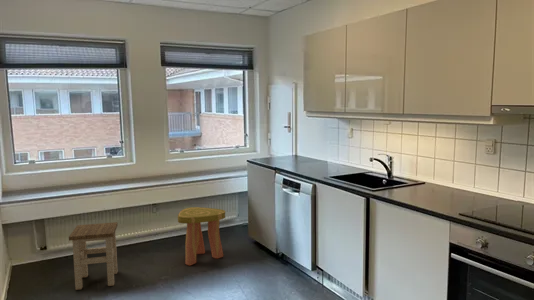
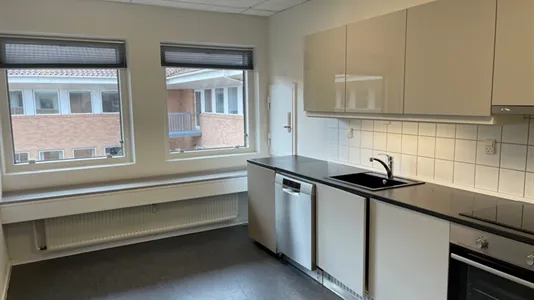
- stool [68,221,119,291]
- stool [177,206,226,266]
